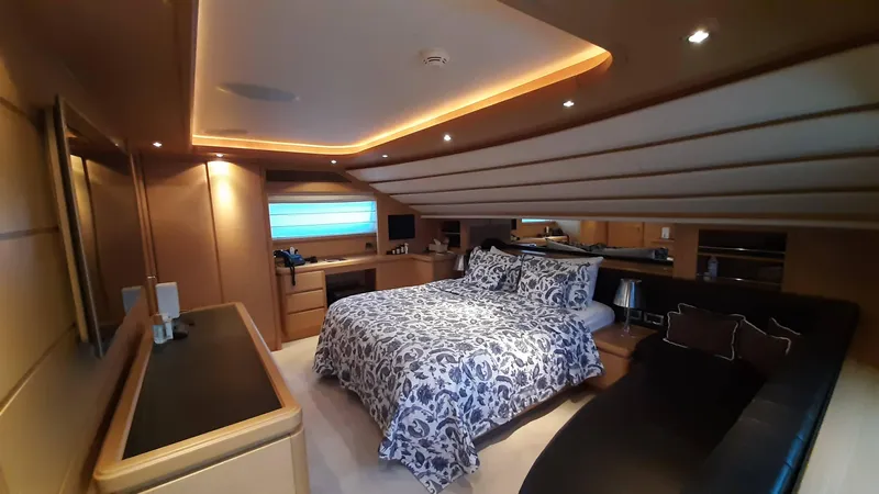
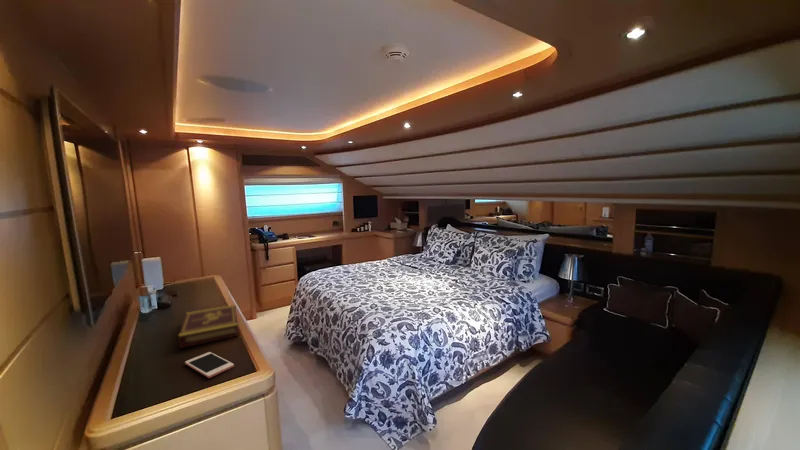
+ book [178,304,239,349]
+ cell phone [184,351,235,379]
